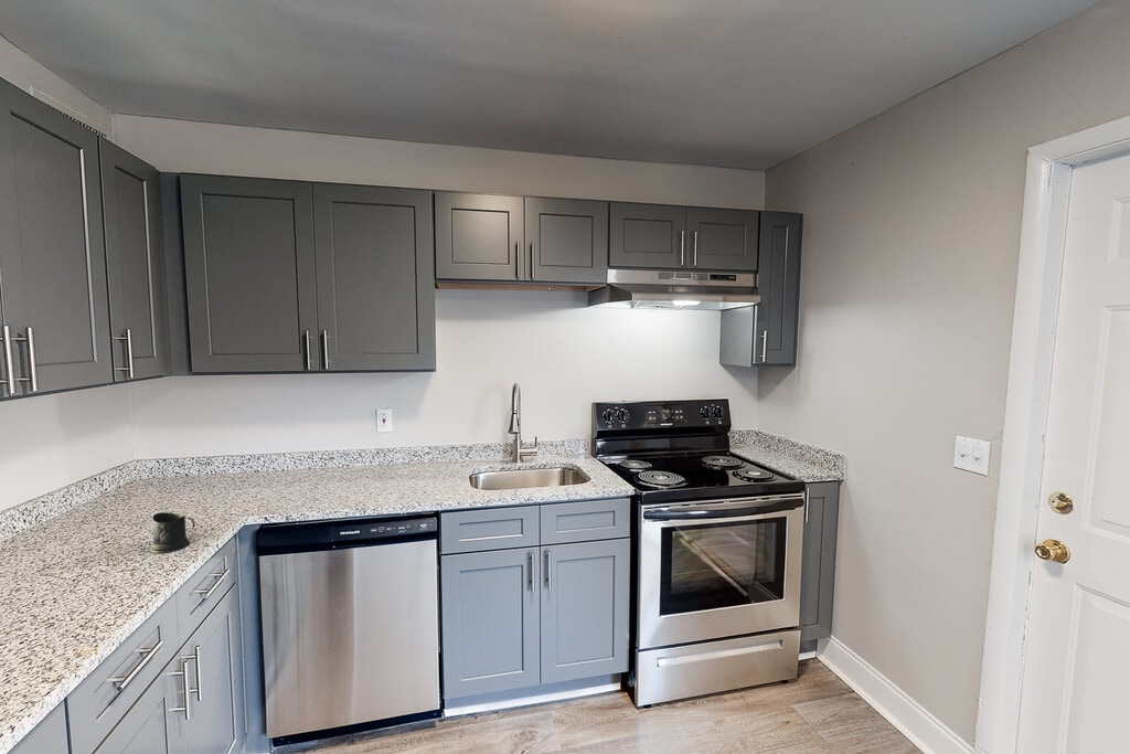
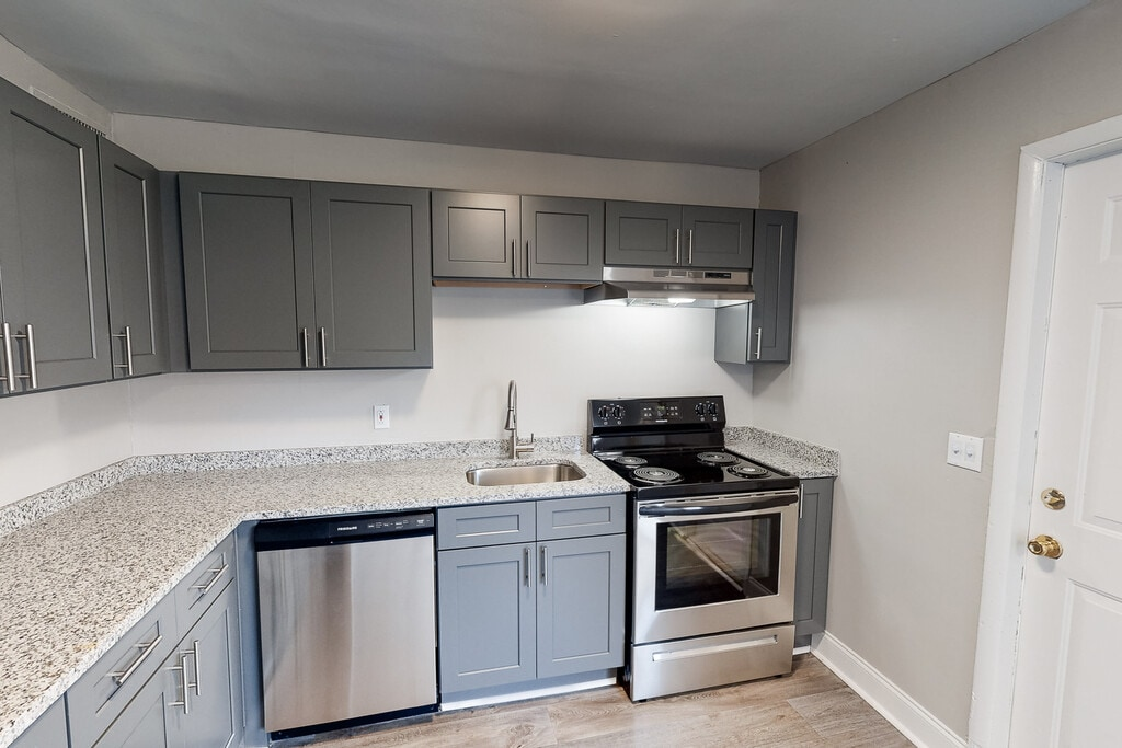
- mug [149,511,195,554]
